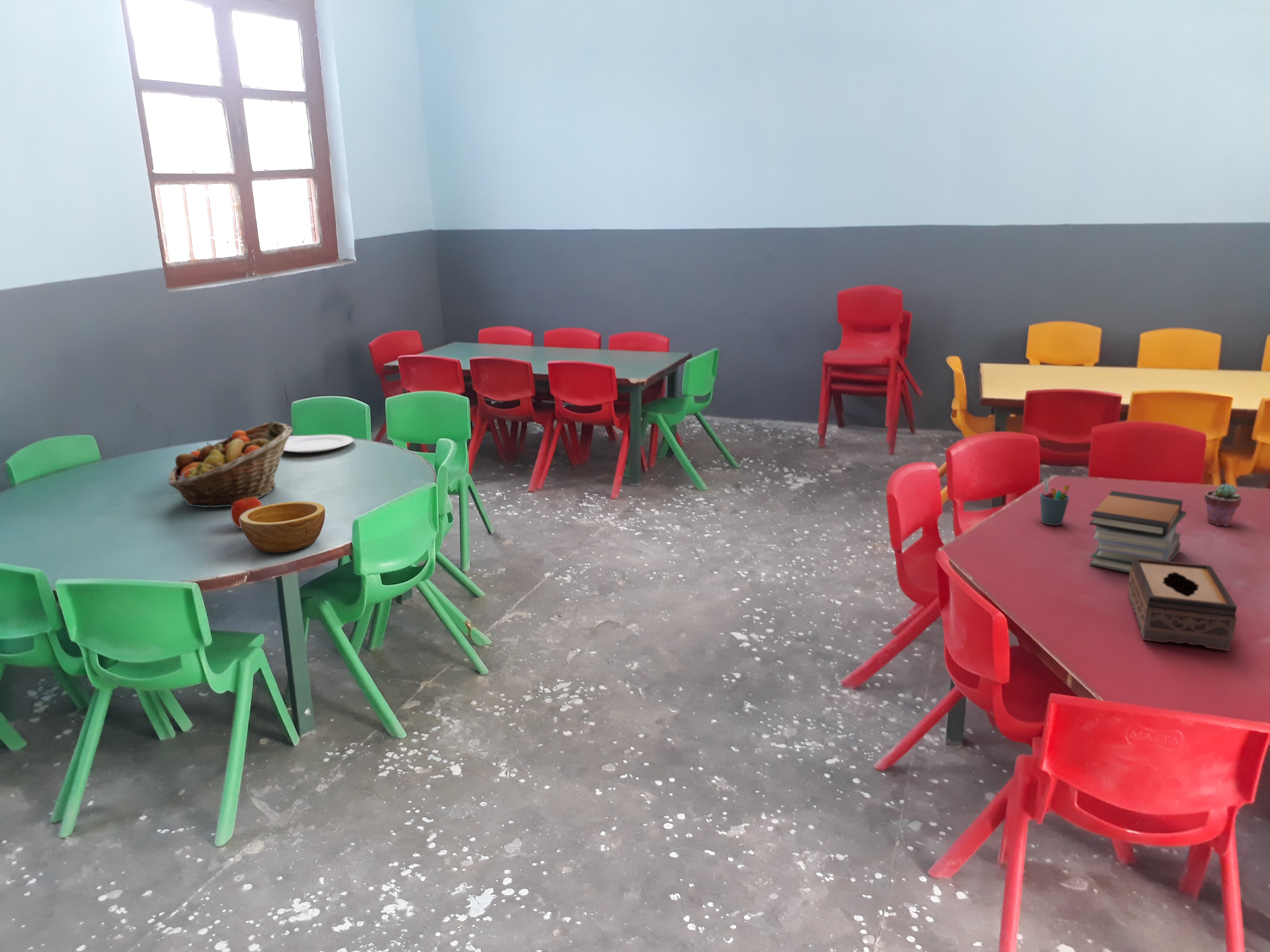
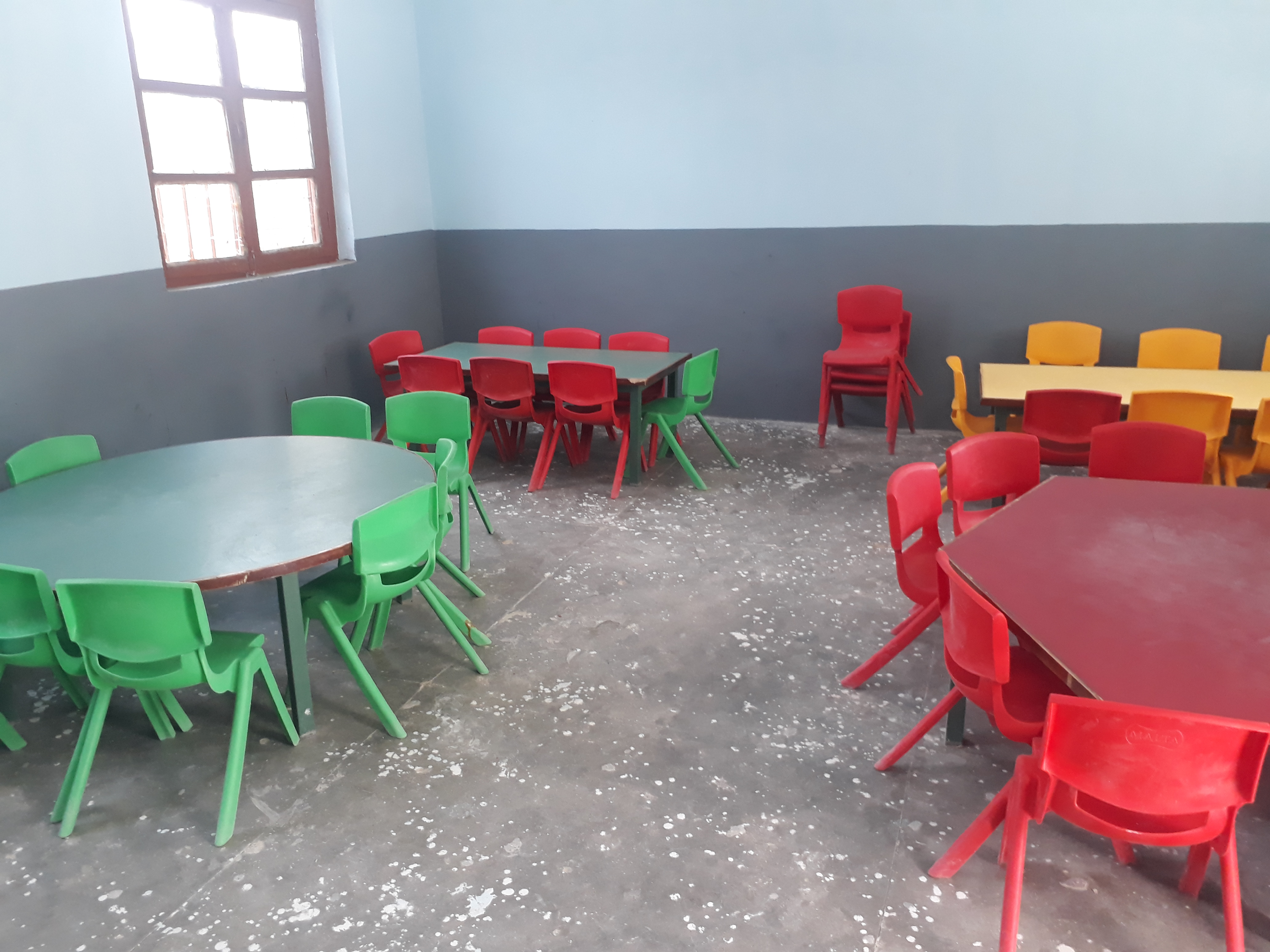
- pen holder [1040,478,1070,526]
- bowl [240,501,325,553]
- fruit basket [168,421,293,508]
- plate [284,434,354,453]
- book stack [1089,490,1187,573]
- potted succulent [1204,483,1242,526]
- apple [230,496,263,529]
- tissue box [1128,558,1237,651]
